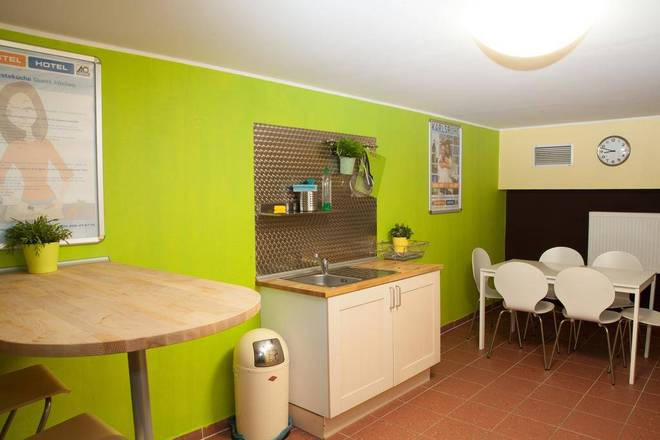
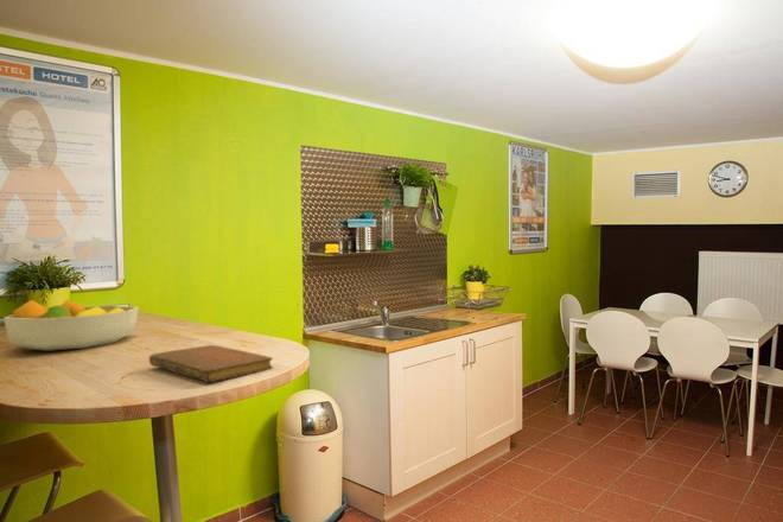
+ notebook [148,344,274,383]
+ fruit bowl [2,299,140,352]
